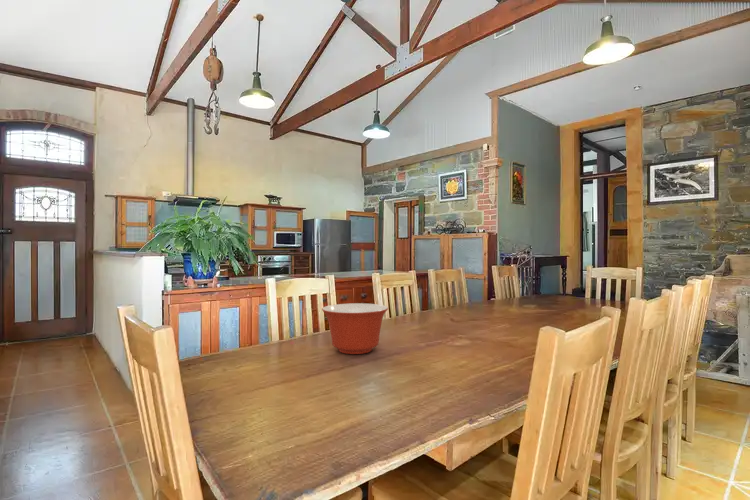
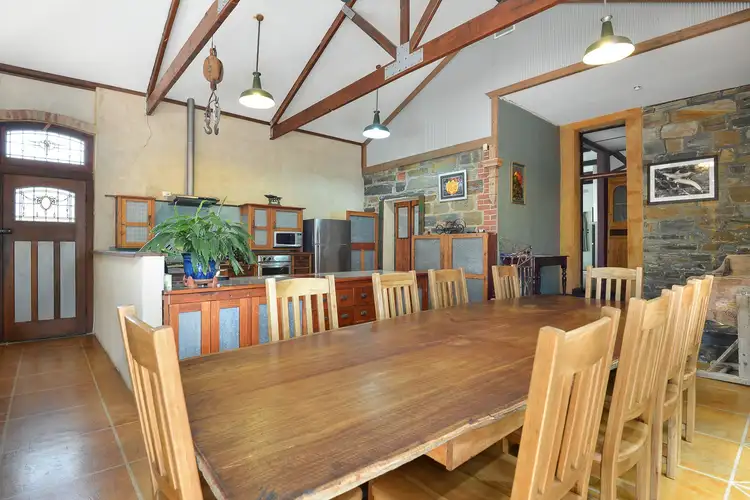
- mixing bowl [321,302,389,355]
